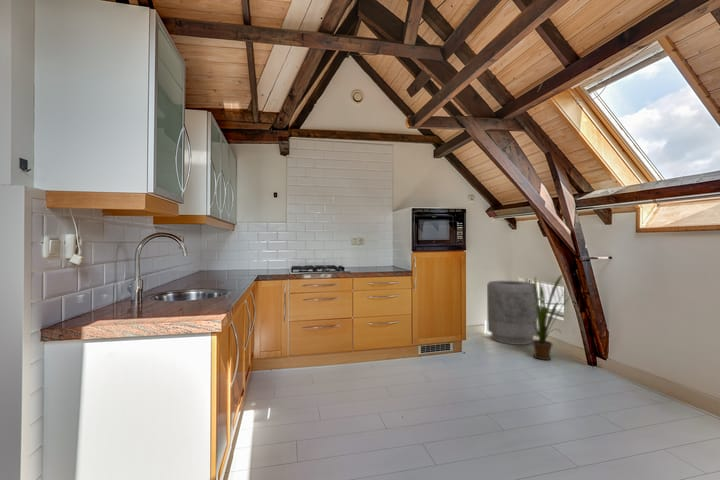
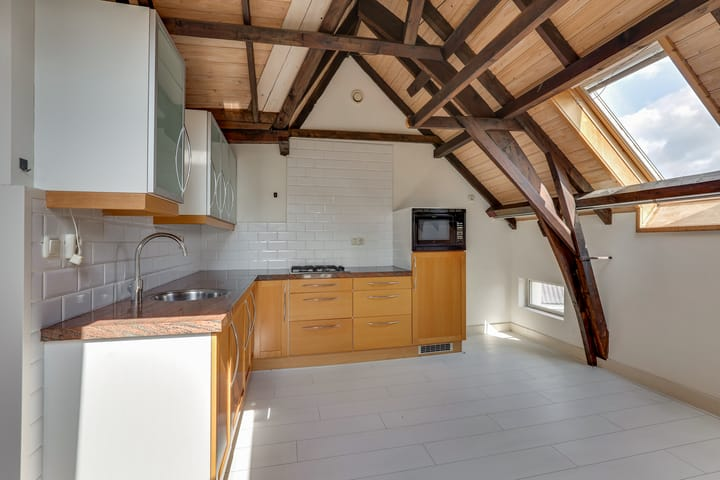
- trash can [486,280,538,346]
- house plant [526,274,571,361]
